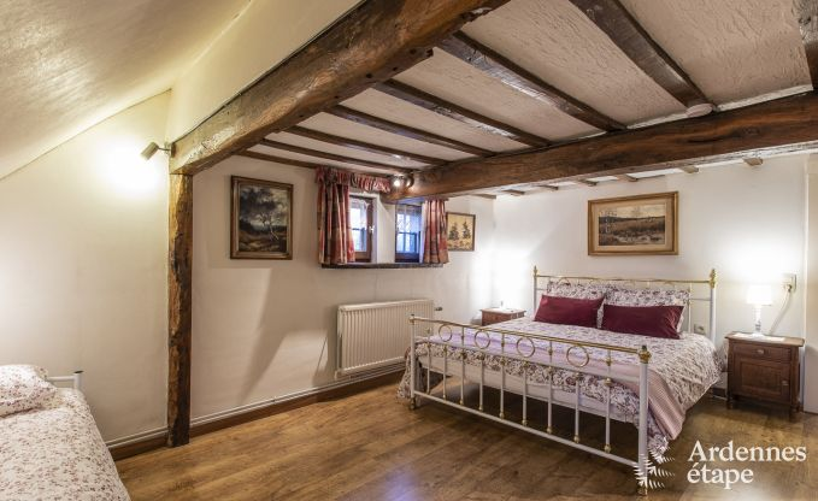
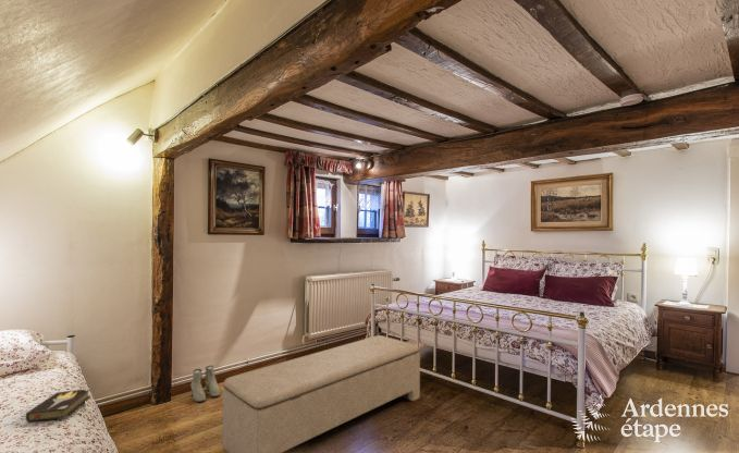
+ bench [221,334,421,453]
+ hardback book [25,388,91,424]
+ boots [189,365,221,403]
